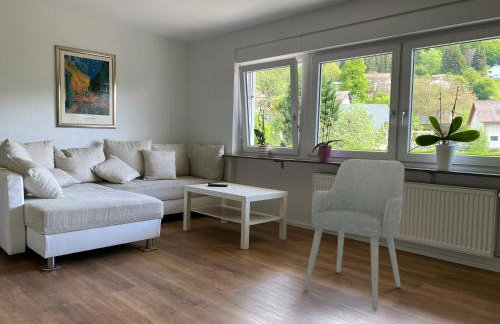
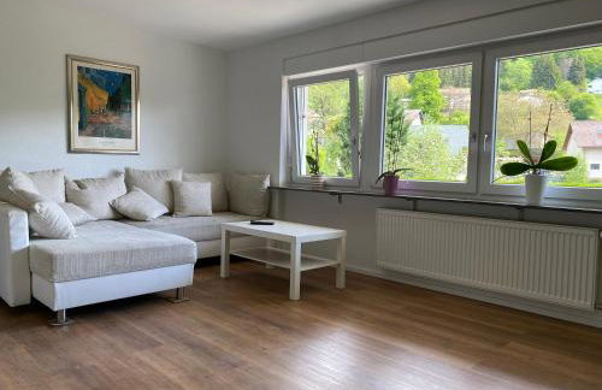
- armchair [302,158,405,311]
